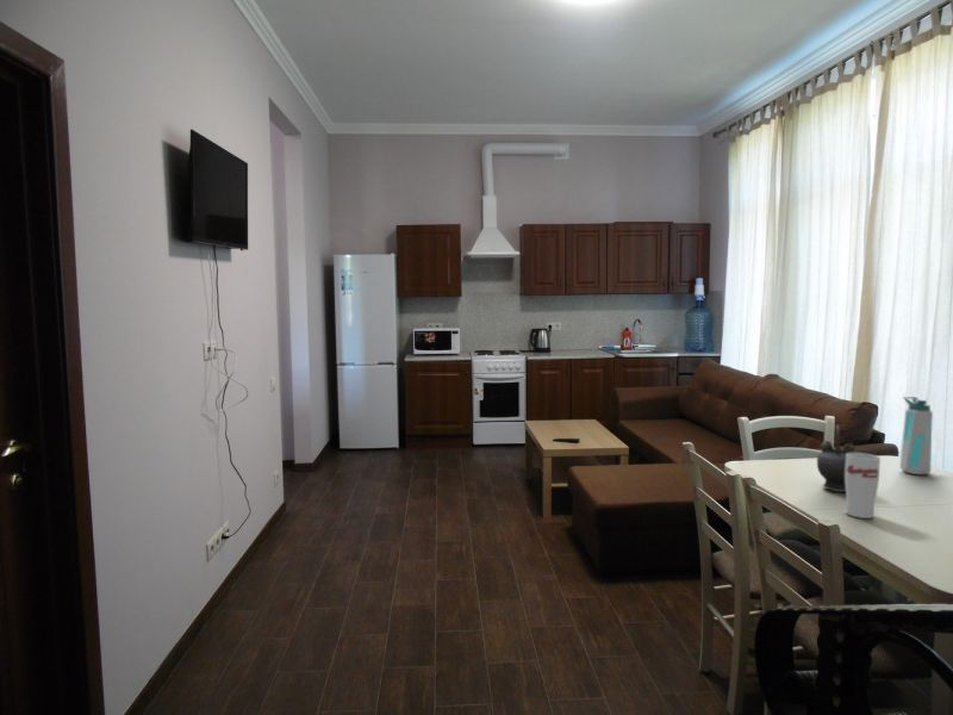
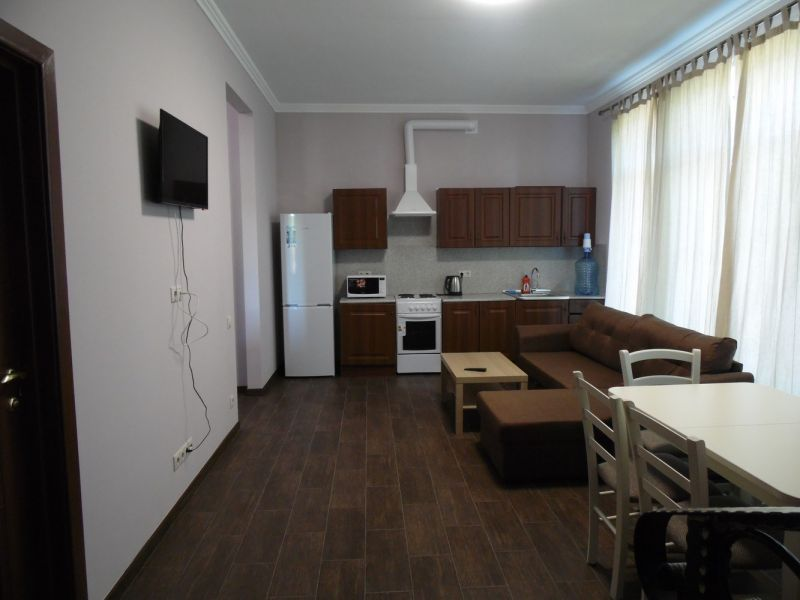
- water bottle [899,394,934,475]
- cup [845,452,882,520]
- teapot [816,424,857,493]
